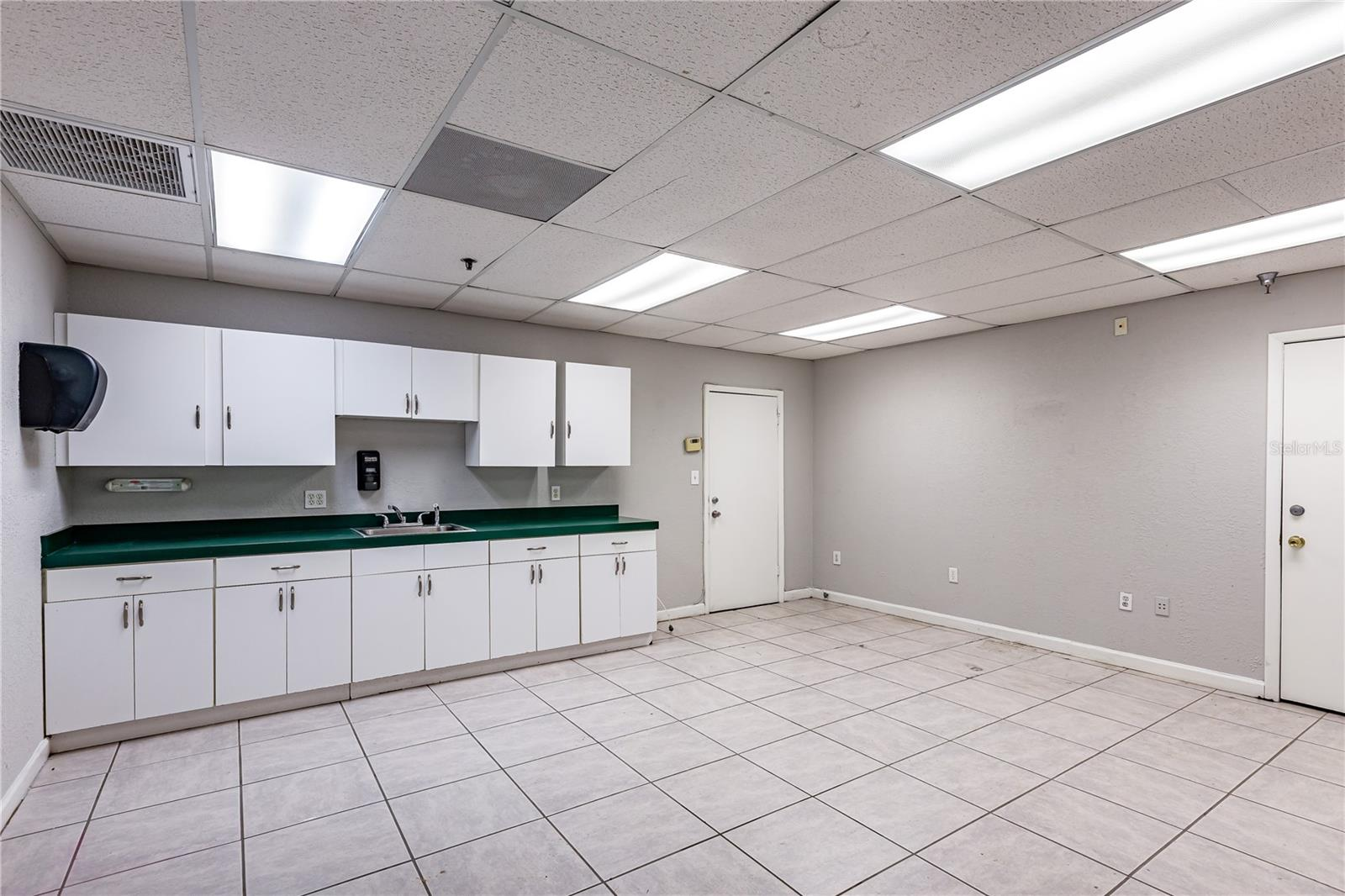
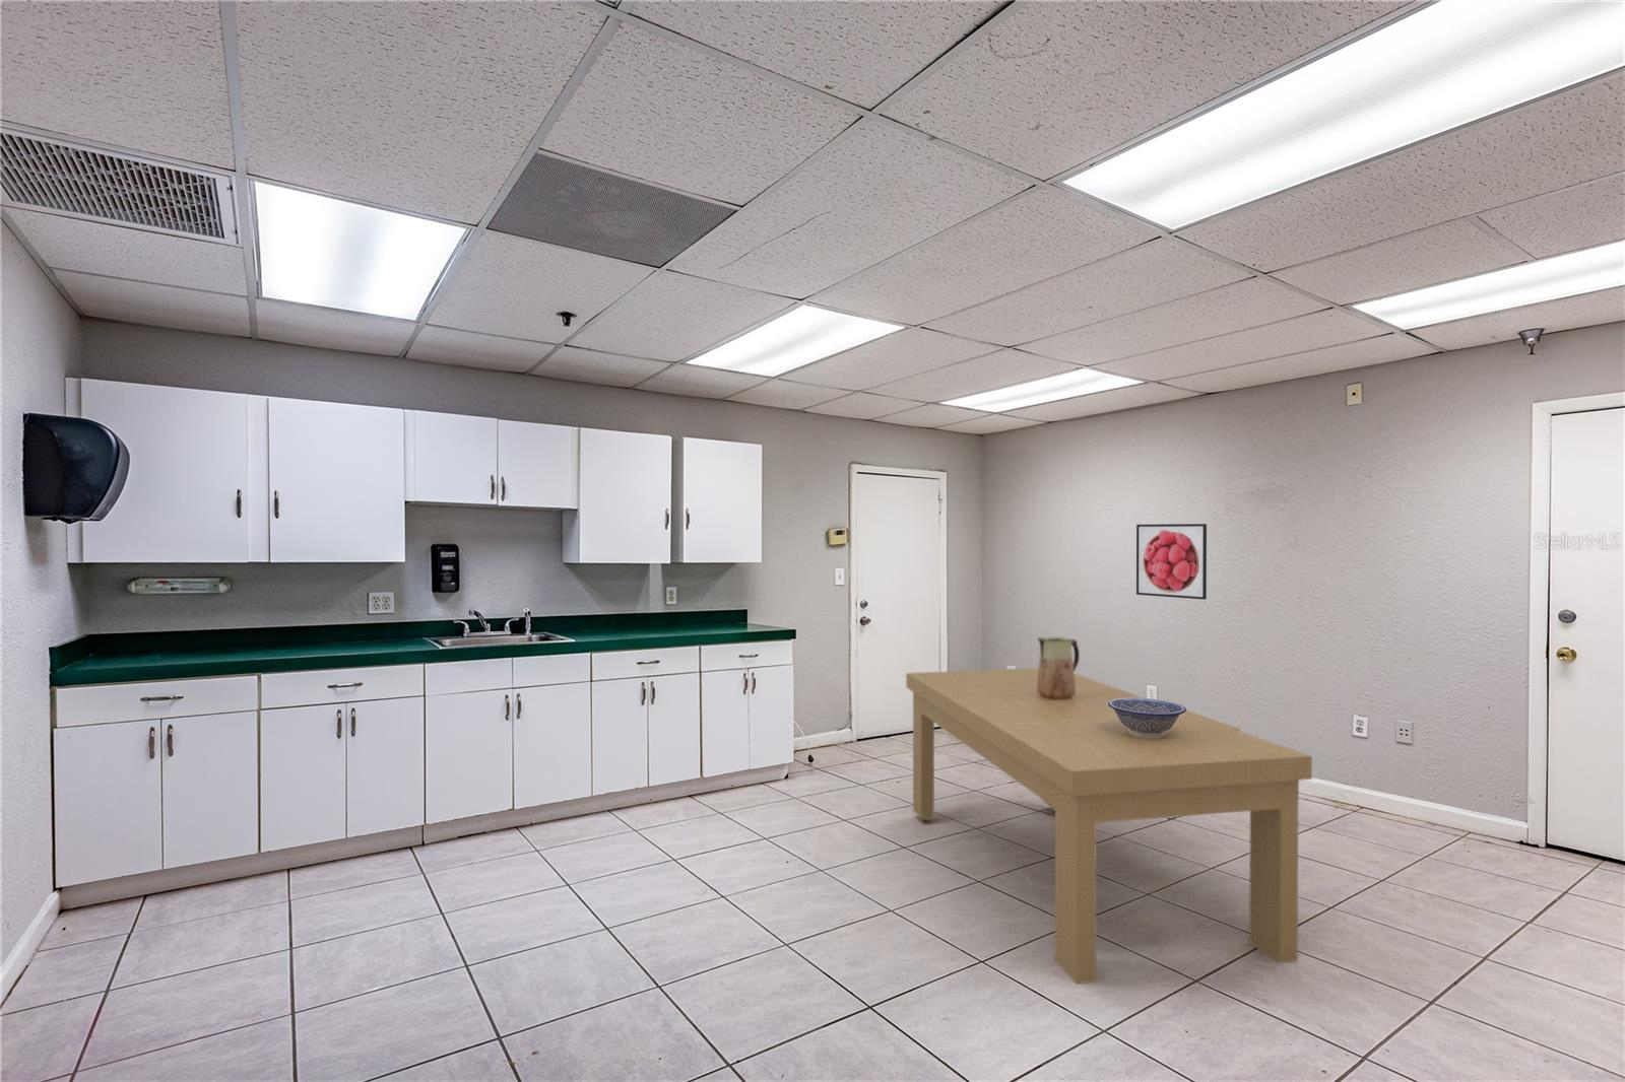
+ vase [1035,635,1080,699]
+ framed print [1136,523,1208,601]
+ decorative bowl [1107,697,1188,737]
+ dining table [905,667,1313,984]
